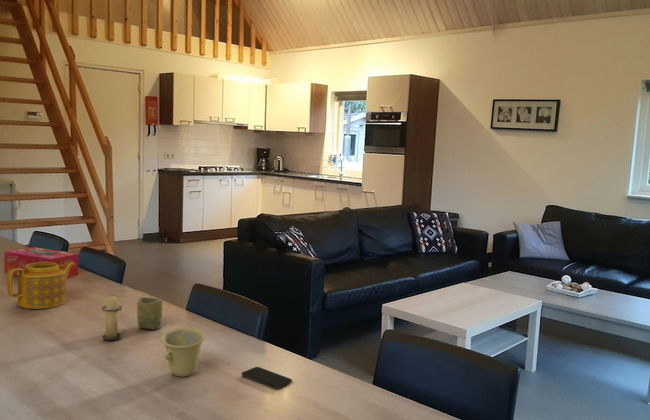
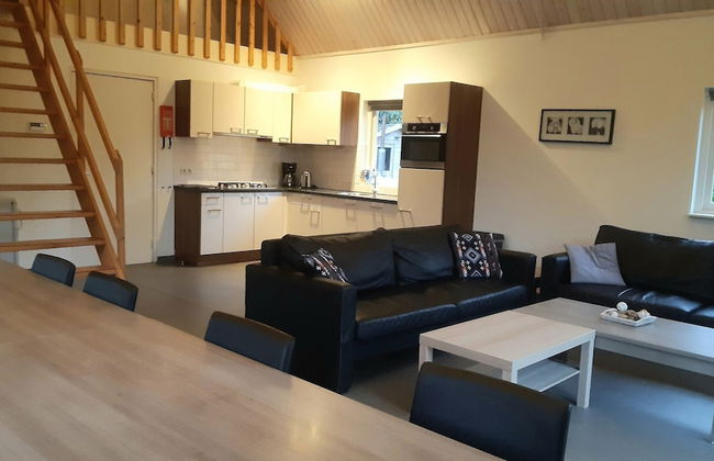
- tissue box [3,246,79,279]
- teapot [6,262,76,310]
- cup [160,326,206,378]
- smartphone [241,366,293,390]
- cup [136,296,163,330]
- candle [101,295,123,341]
